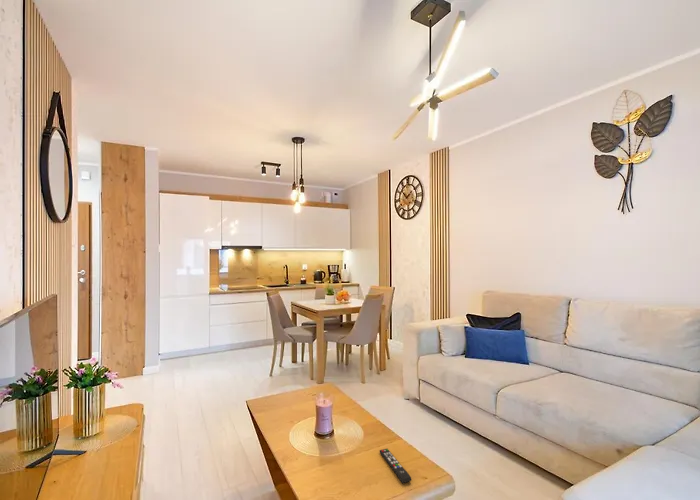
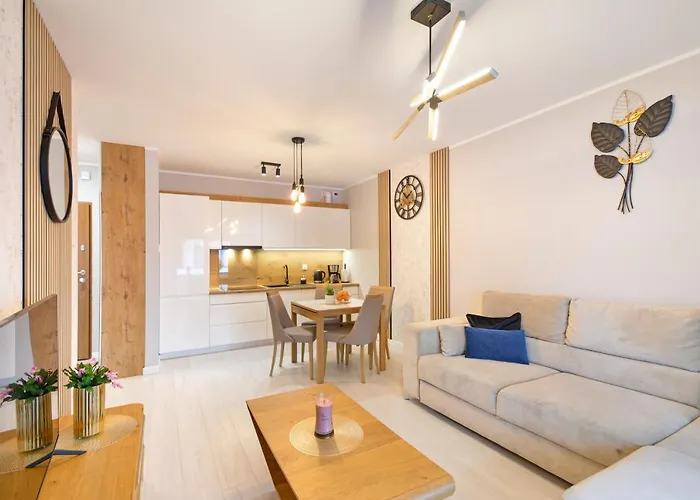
- remote control [379,448,412,484]
